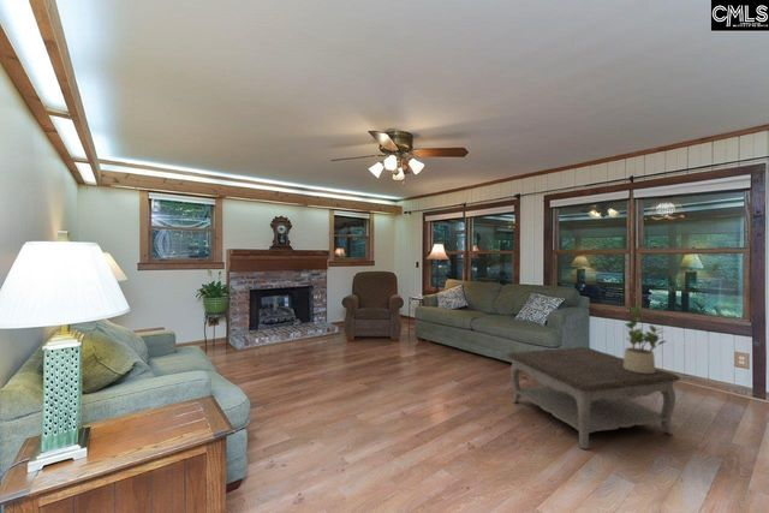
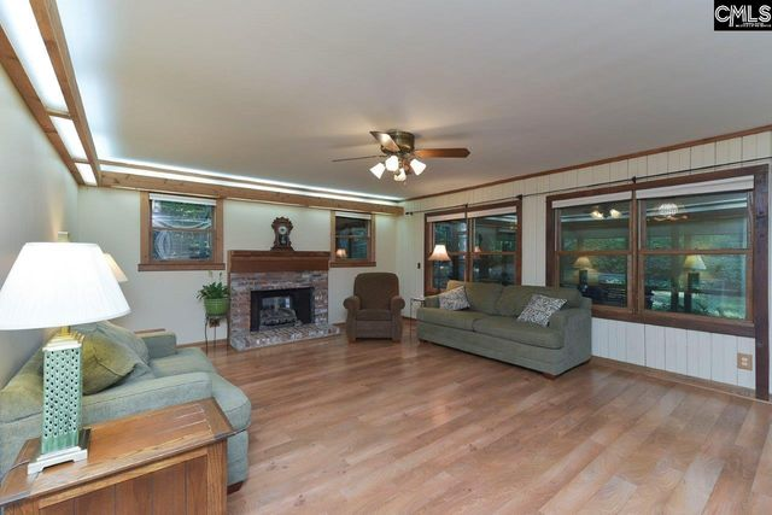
- coffee table [506,346,681,451]
- potted plant [624,304,667,374]
